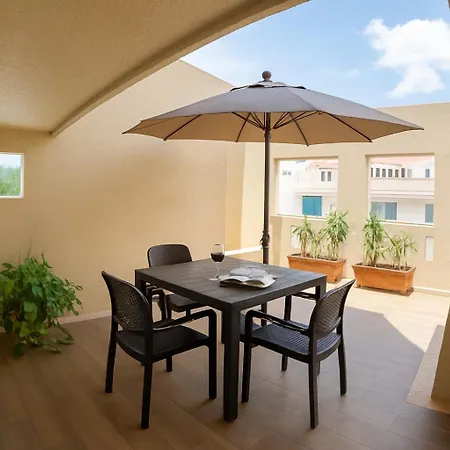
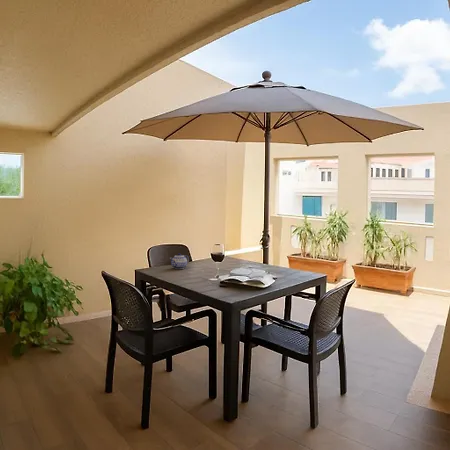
+ teapot [169,252,190,270]
